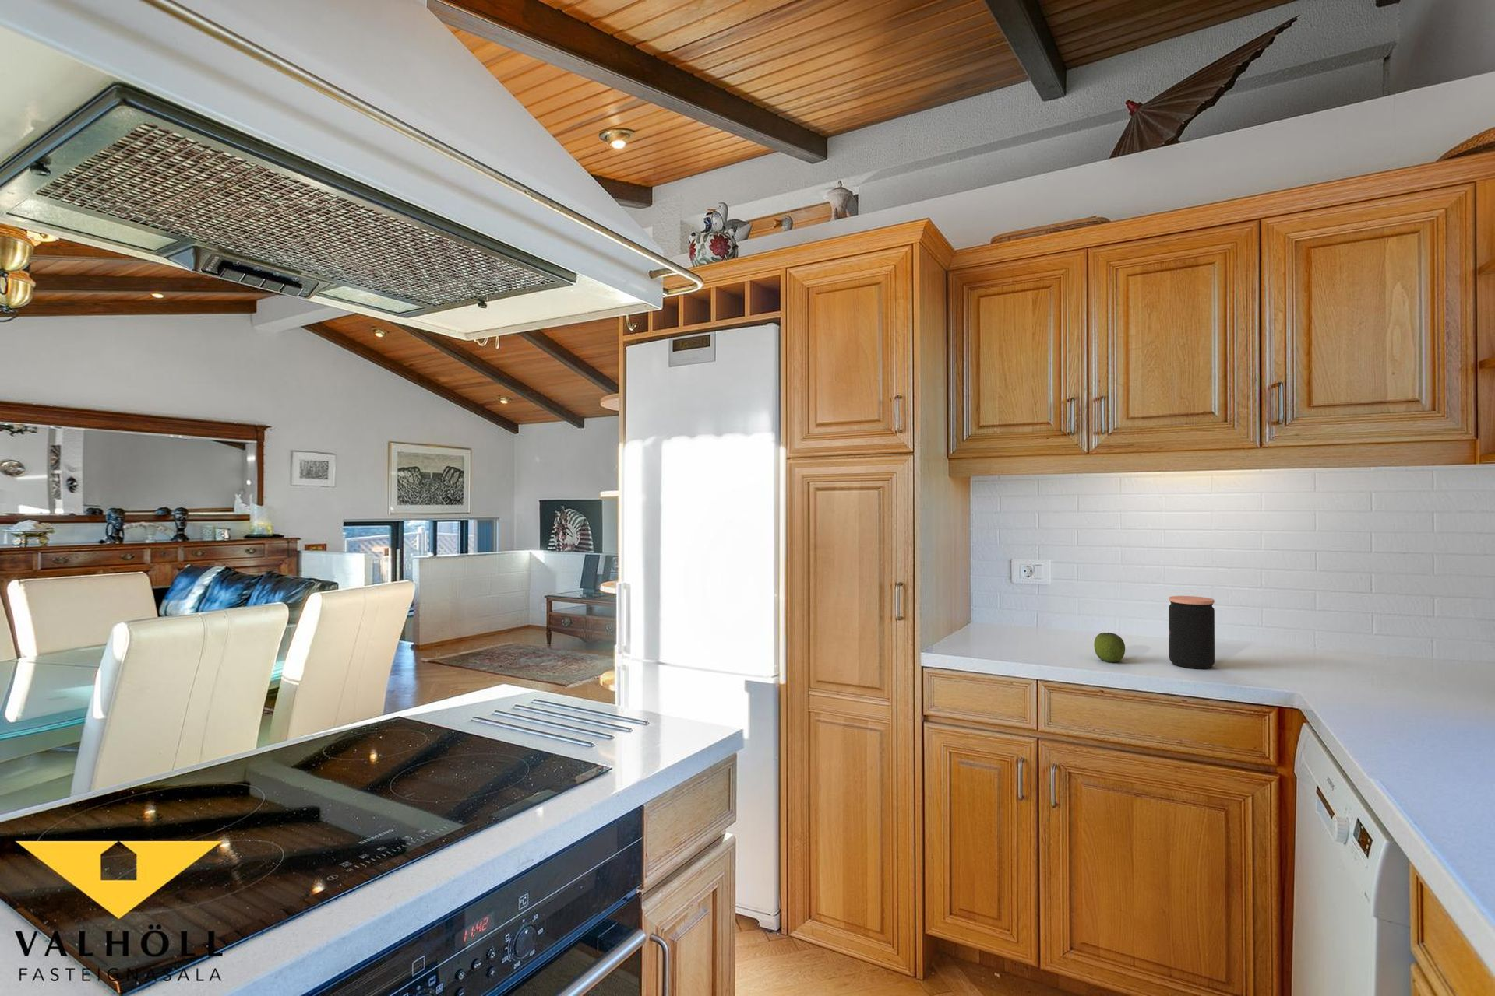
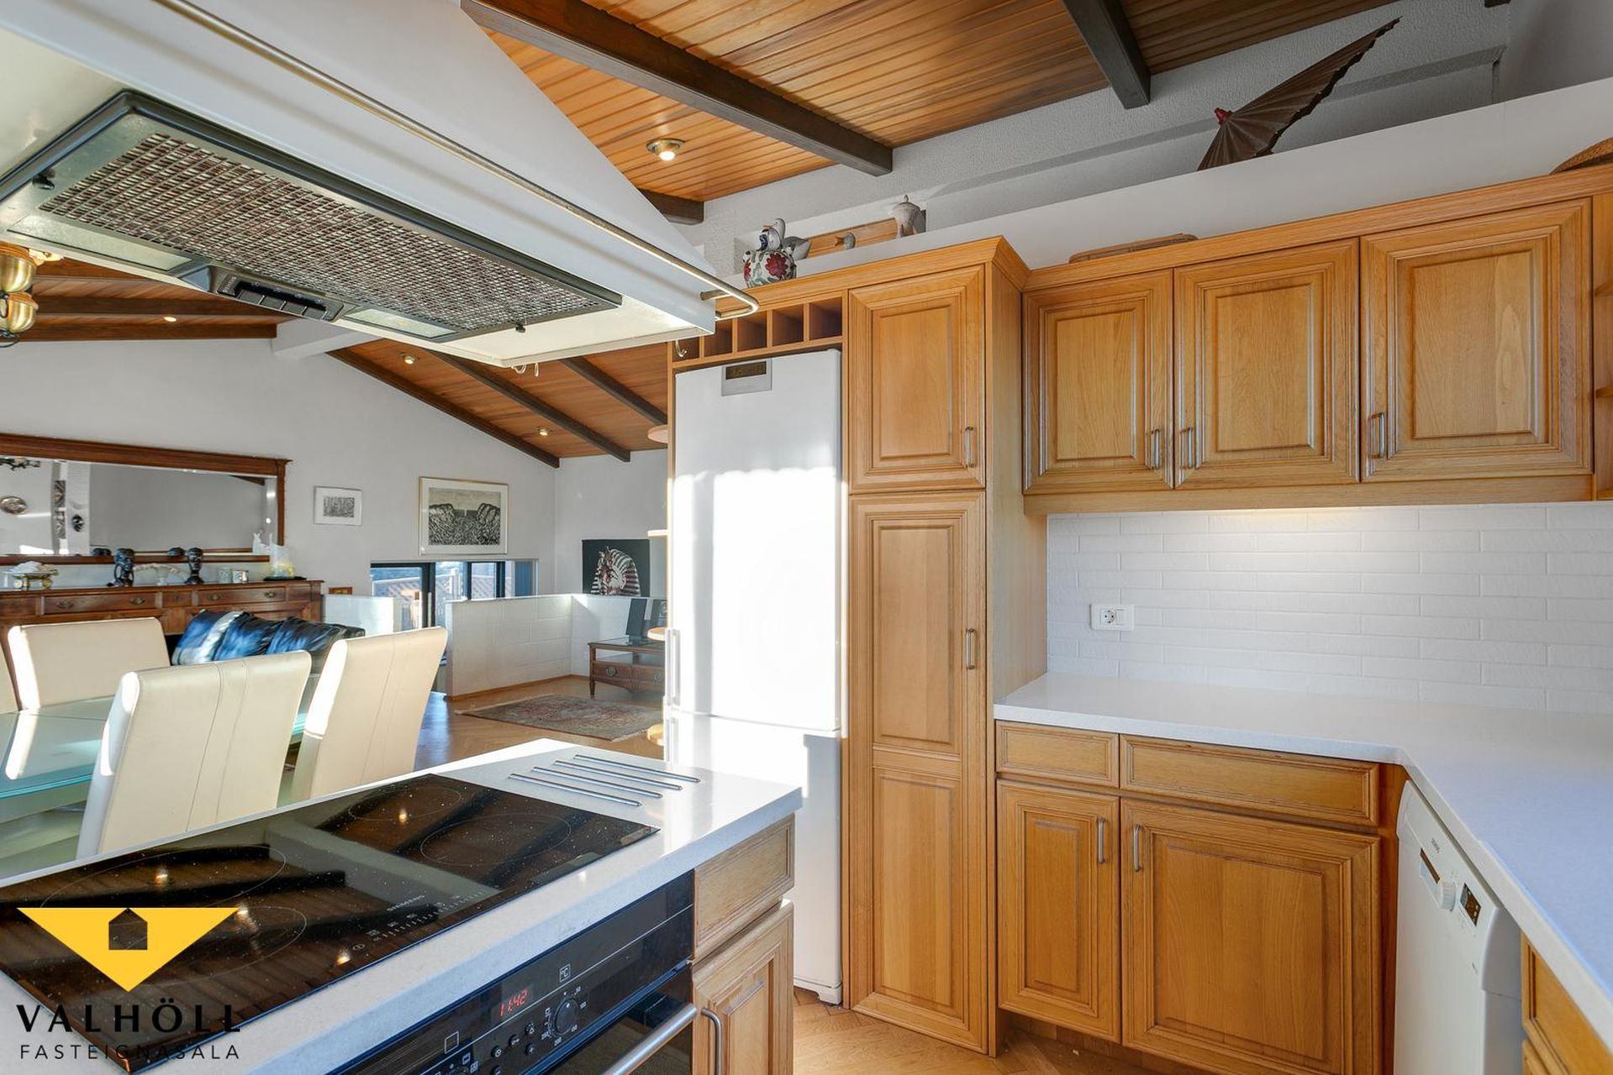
- apple [1093,631,1126,663]
- coffee jar [1168,595,1216,669]
